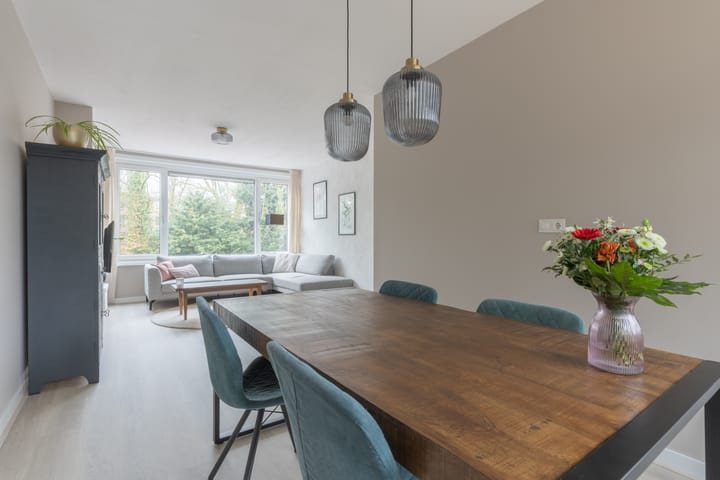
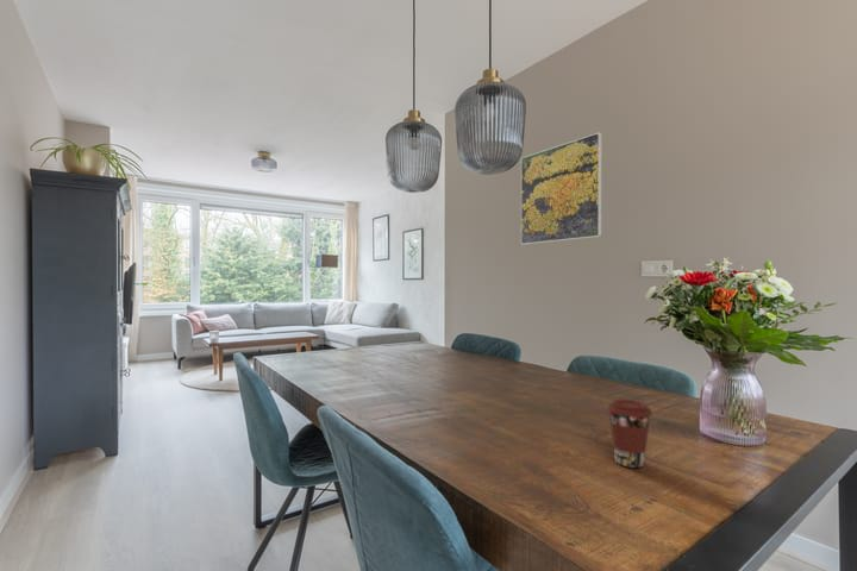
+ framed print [520,131,603,246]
+ coffee cup [606,399,653,469]
